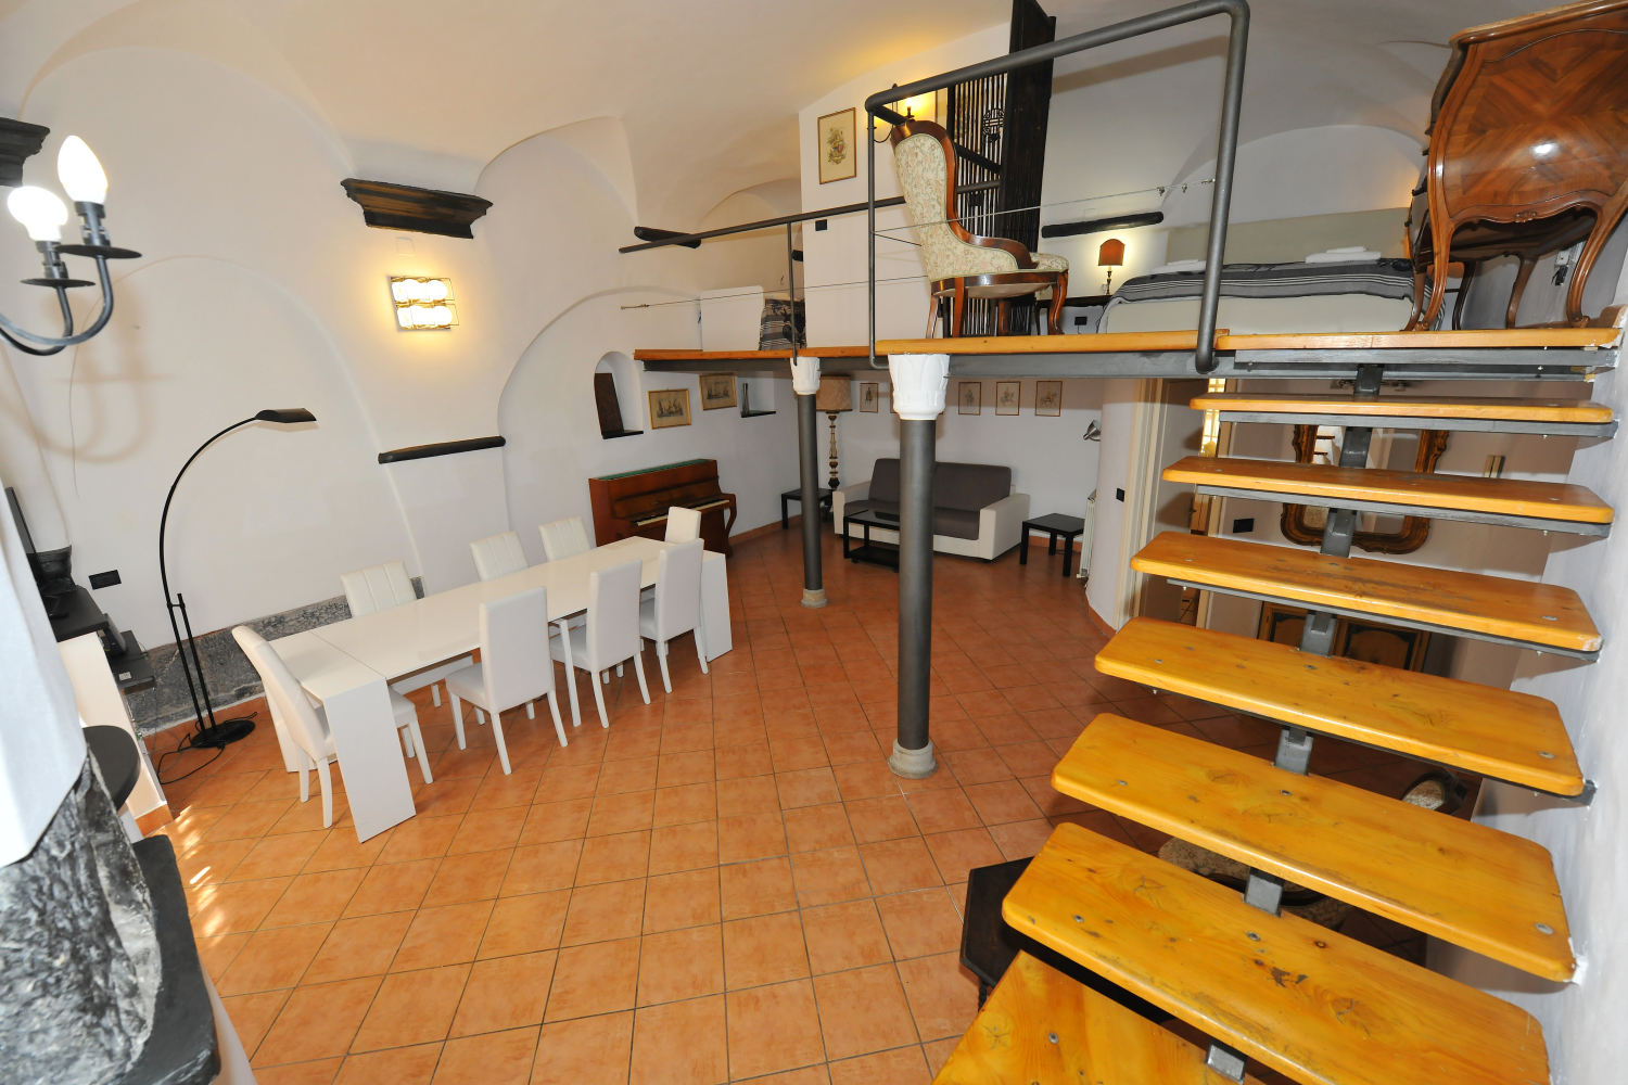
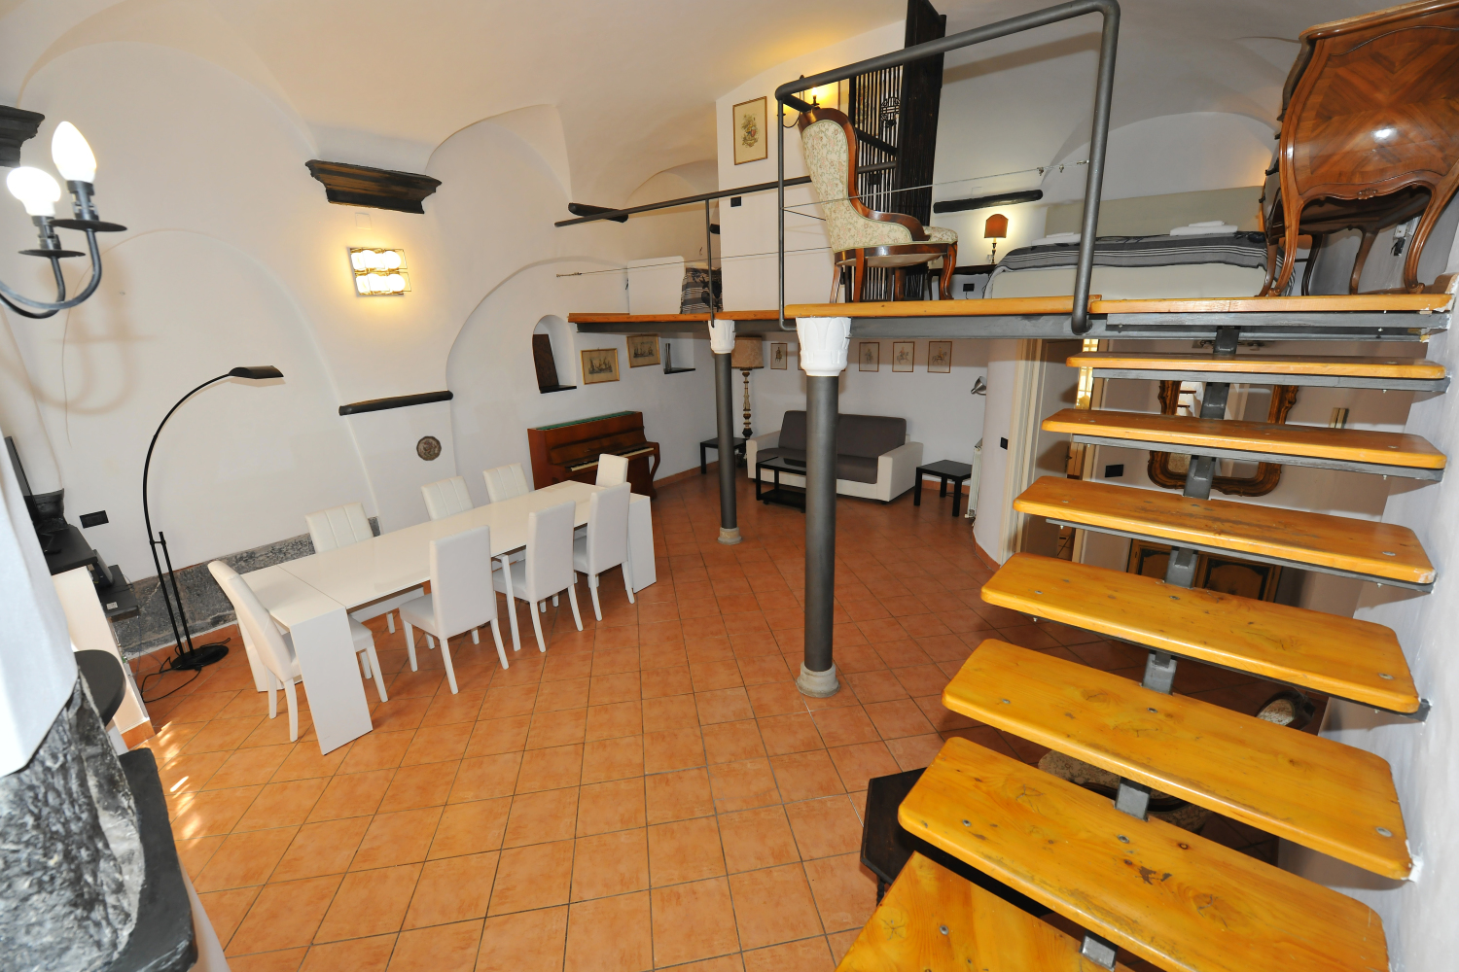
+ decorative plate [416,435,443,462]
